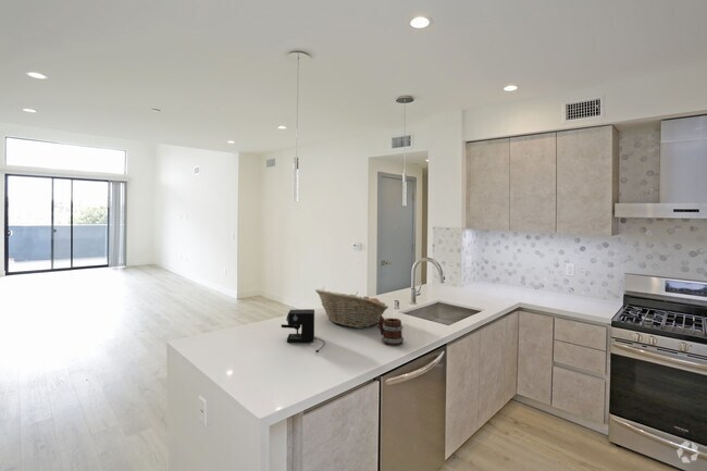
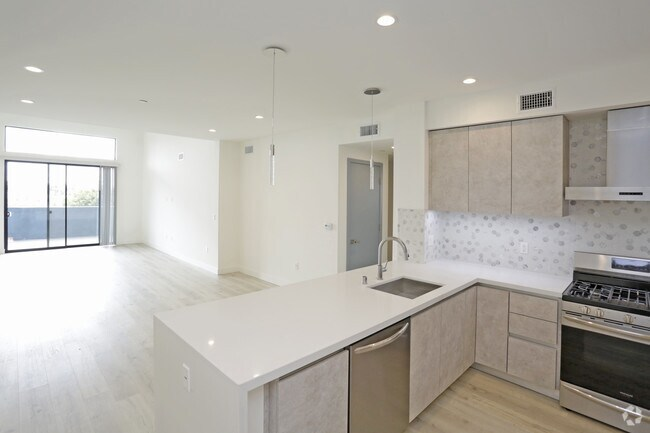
- fruit basket [314,288,389,329]
- coffee maker [280,308,326,354]
- mug [377,315,405,346]
